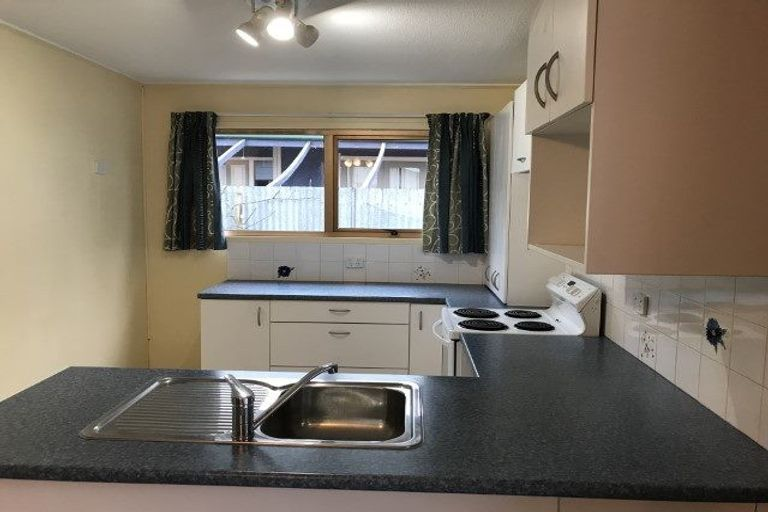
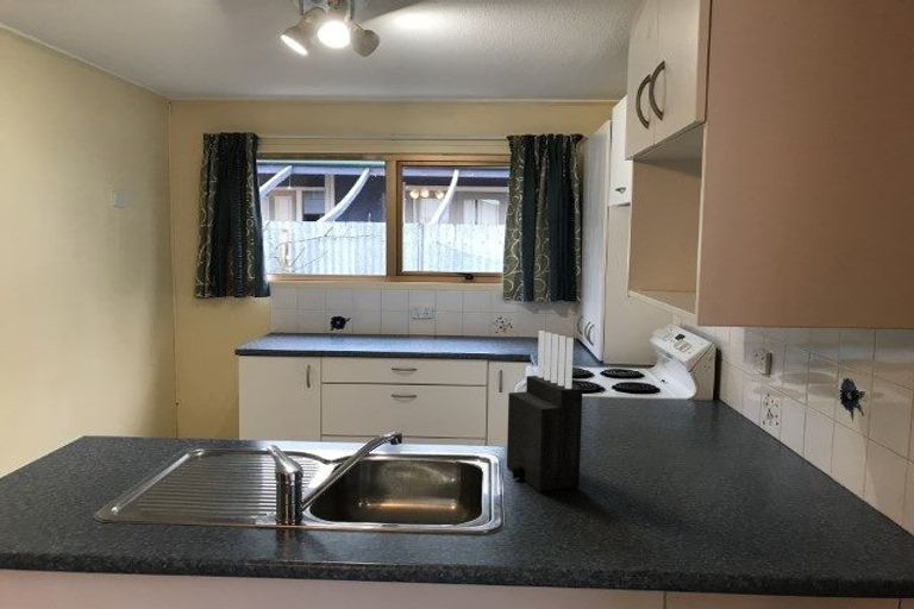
+ knife block [506,329,583,492]
